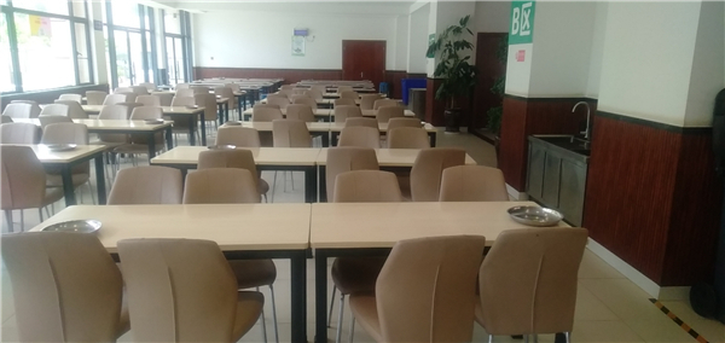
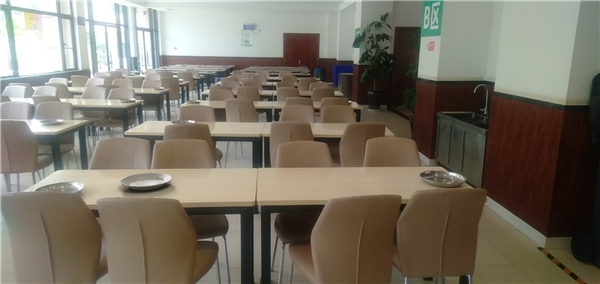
+ plate [119,172,173,191]
